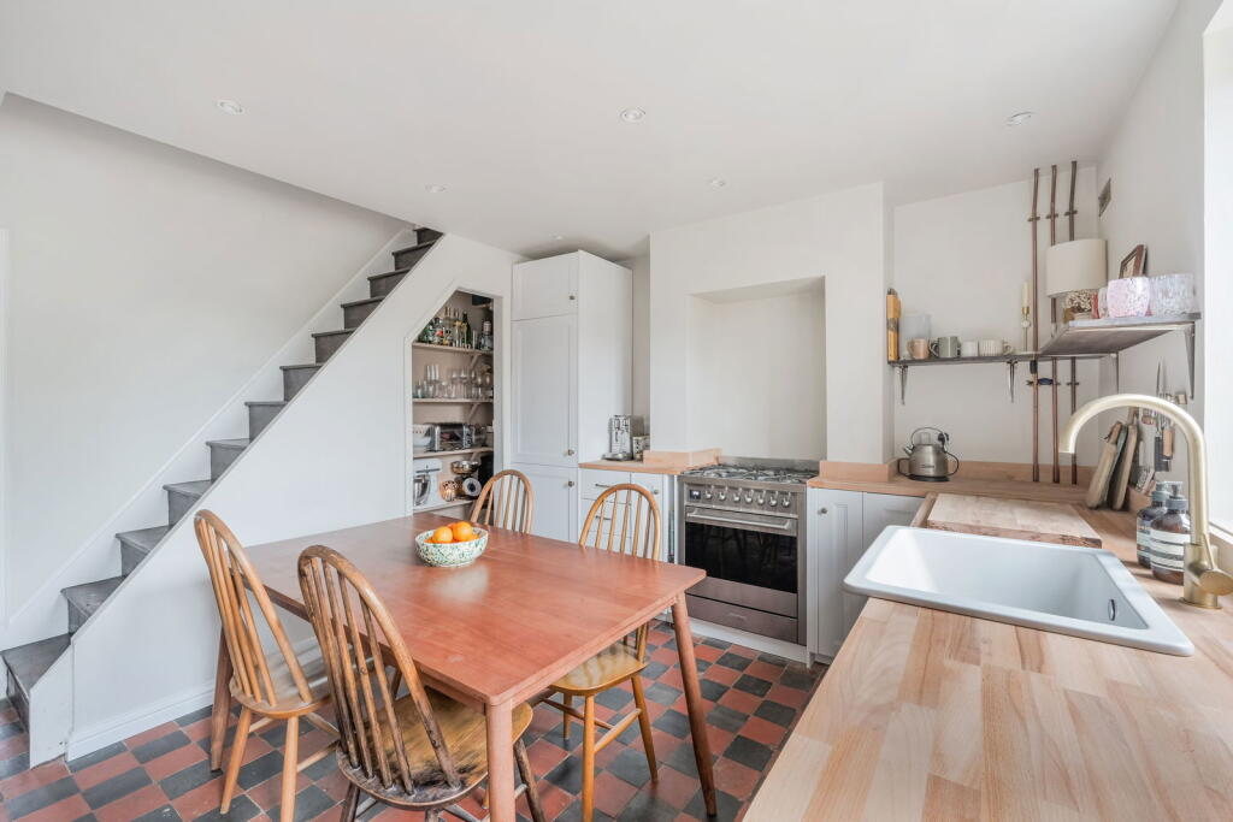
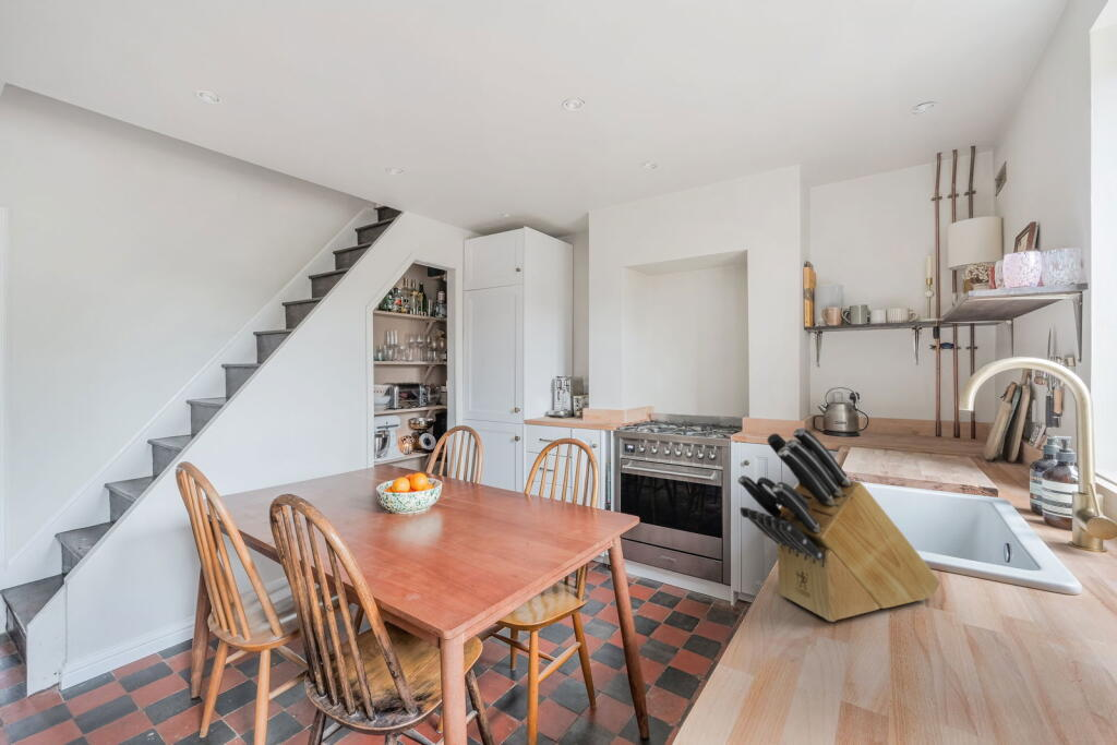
+ knife block [736,425,941,623]
